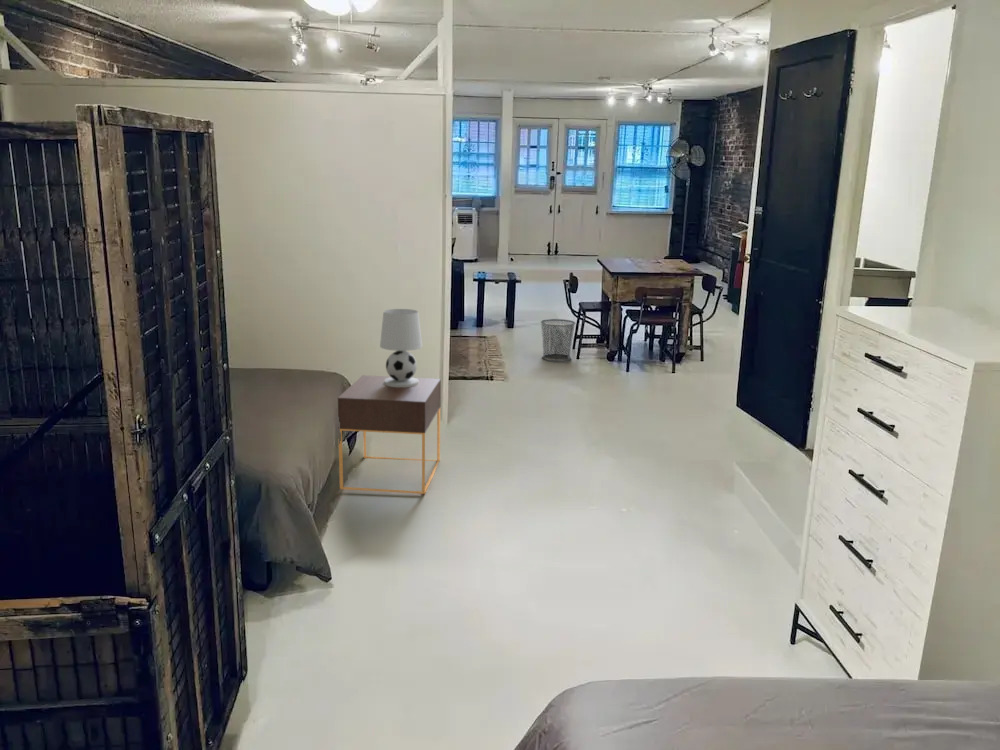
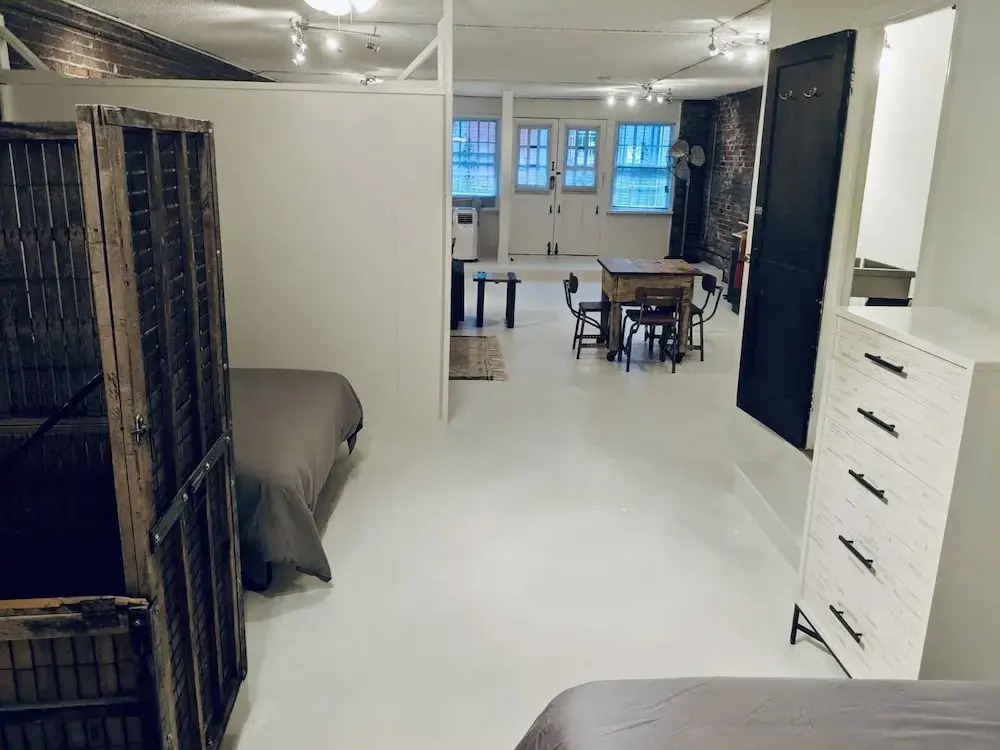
- nightstand [337,374,442,495]
- table lamp [379,308,423,387]
- waste bin [540,318,576,362]
